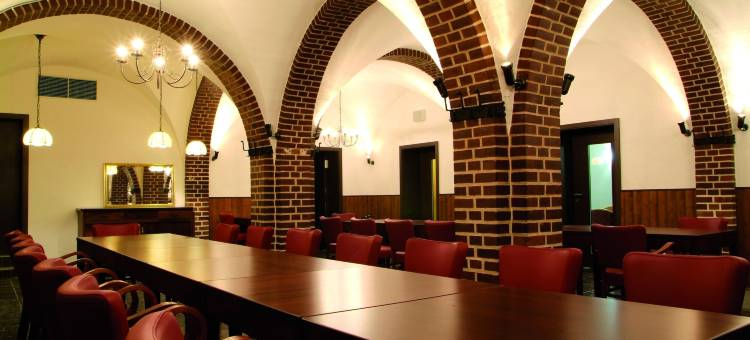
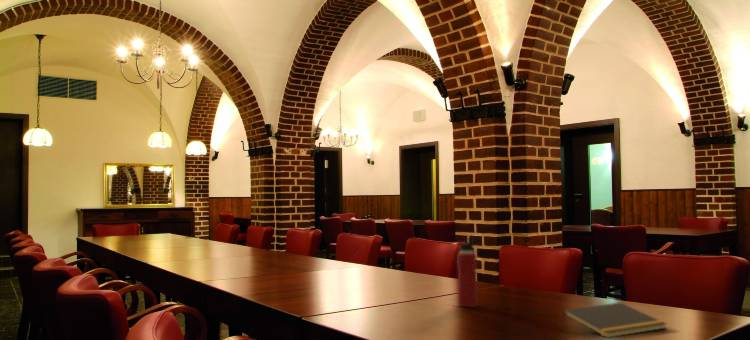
+ notepad [562,302,667,339]
+ water bottle [456,233,478,308]
